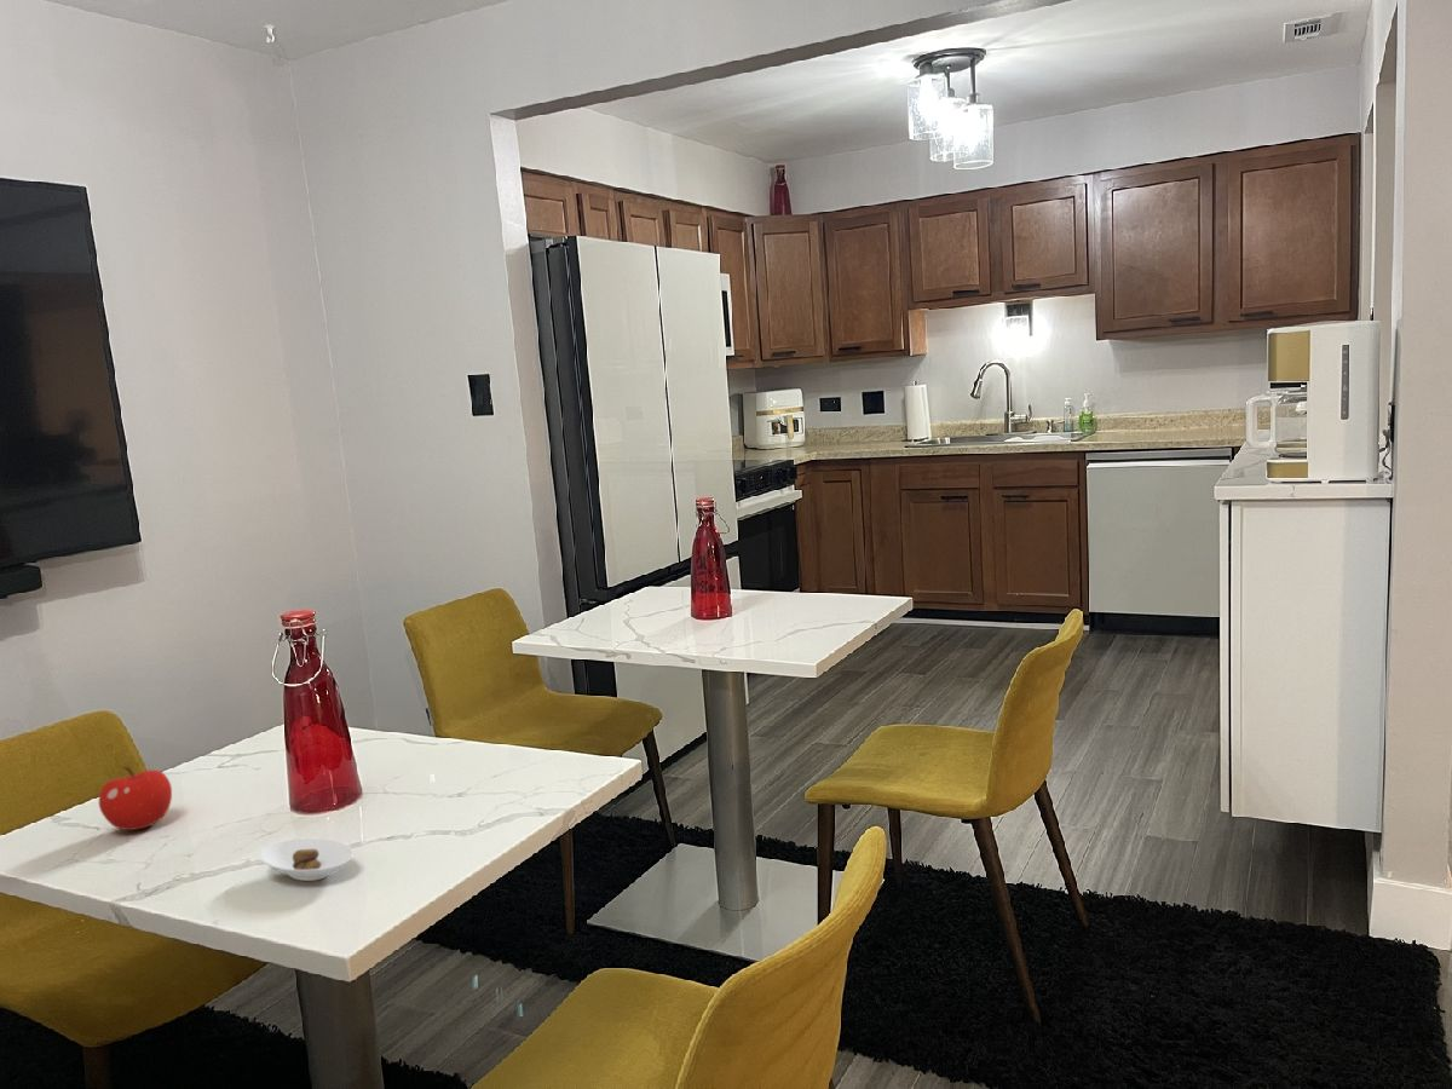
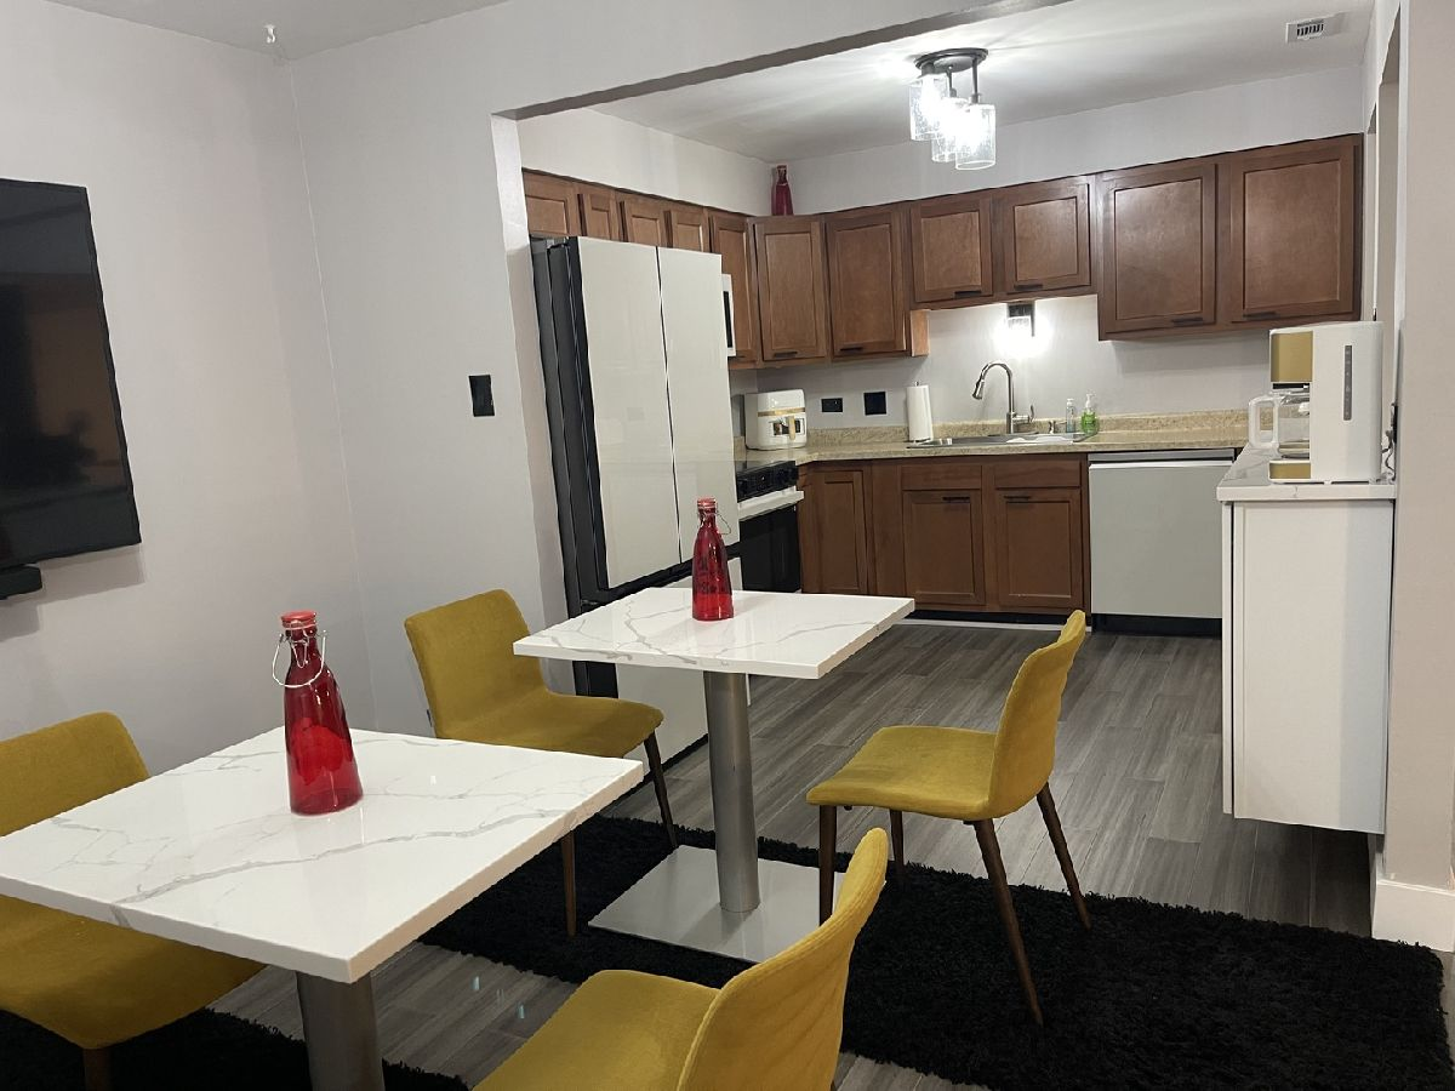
- saucer [258,836,355,882]
- fruit [98,766,173,831]
